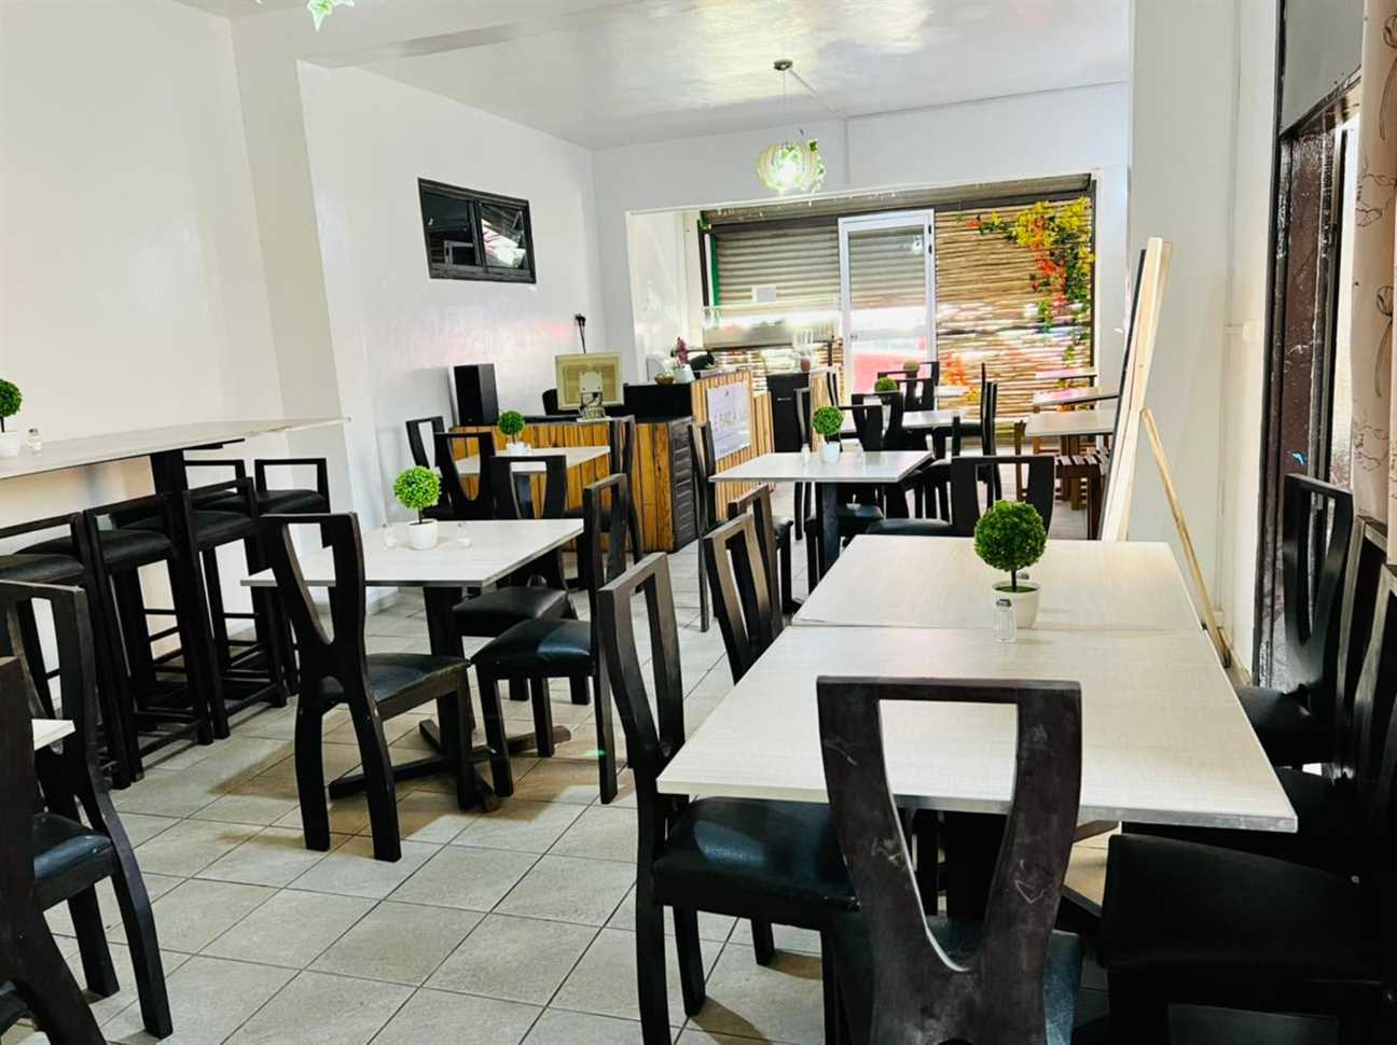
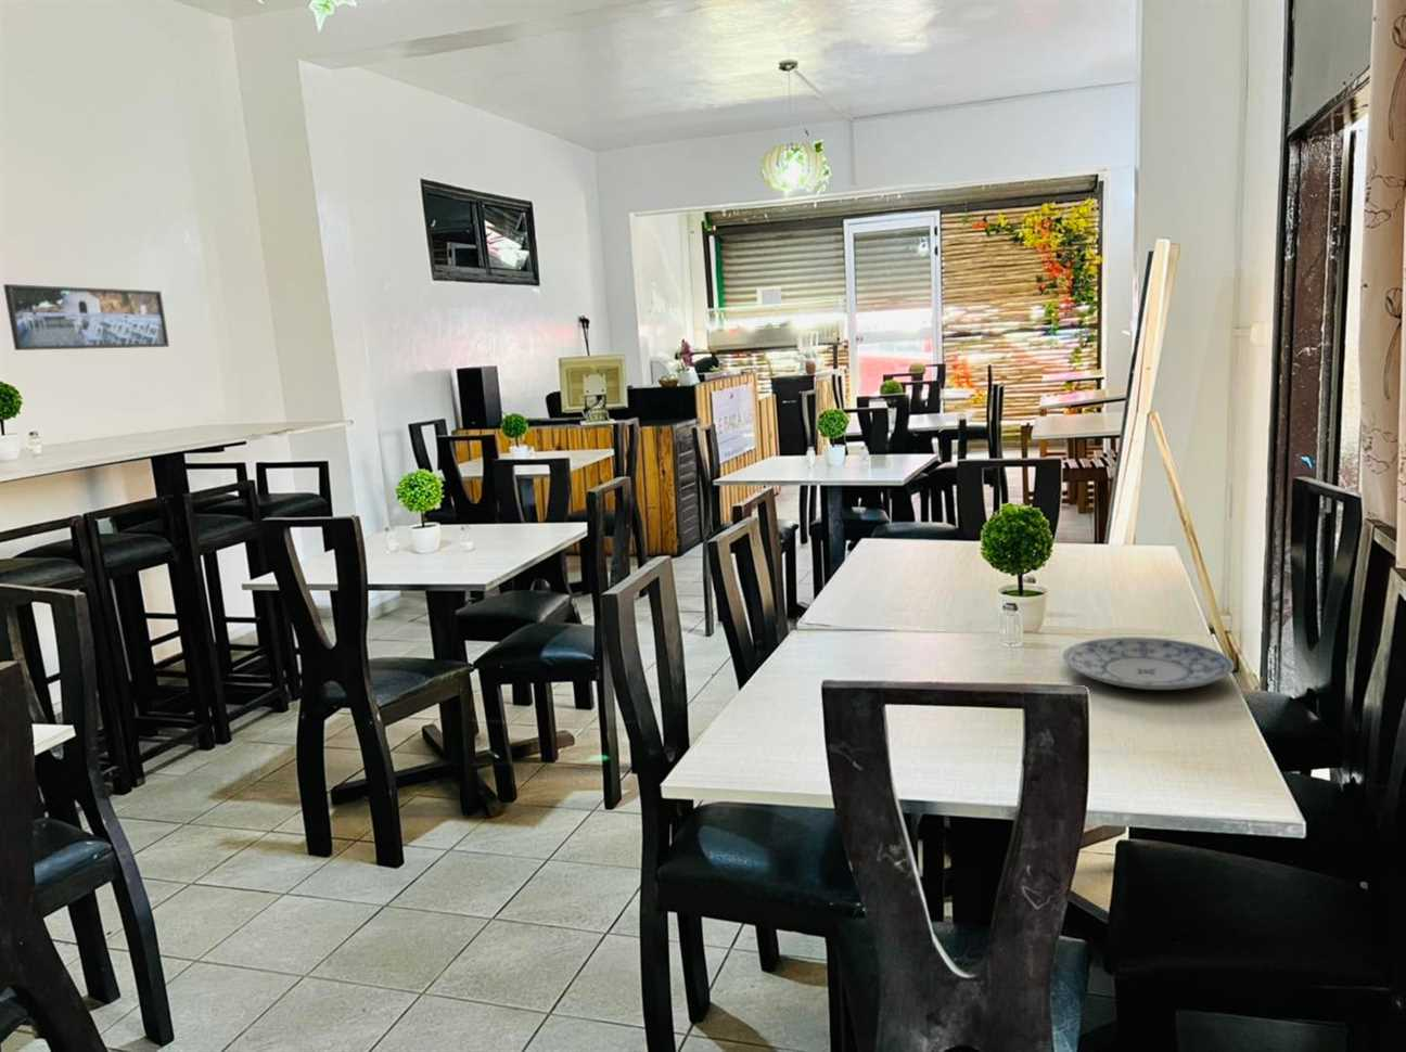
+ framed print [2,283,170,351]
+ plate [1062,635,1236,691]
